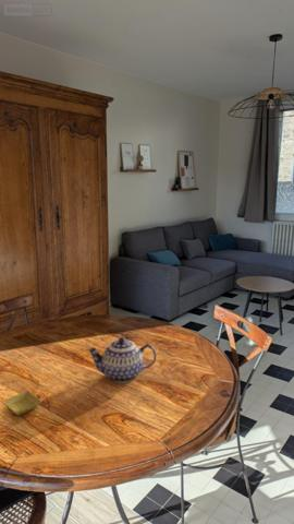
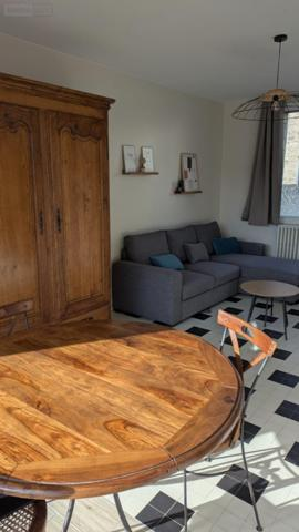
- saucer [1,390,42,416]
- teapot [87,336,158,384]
